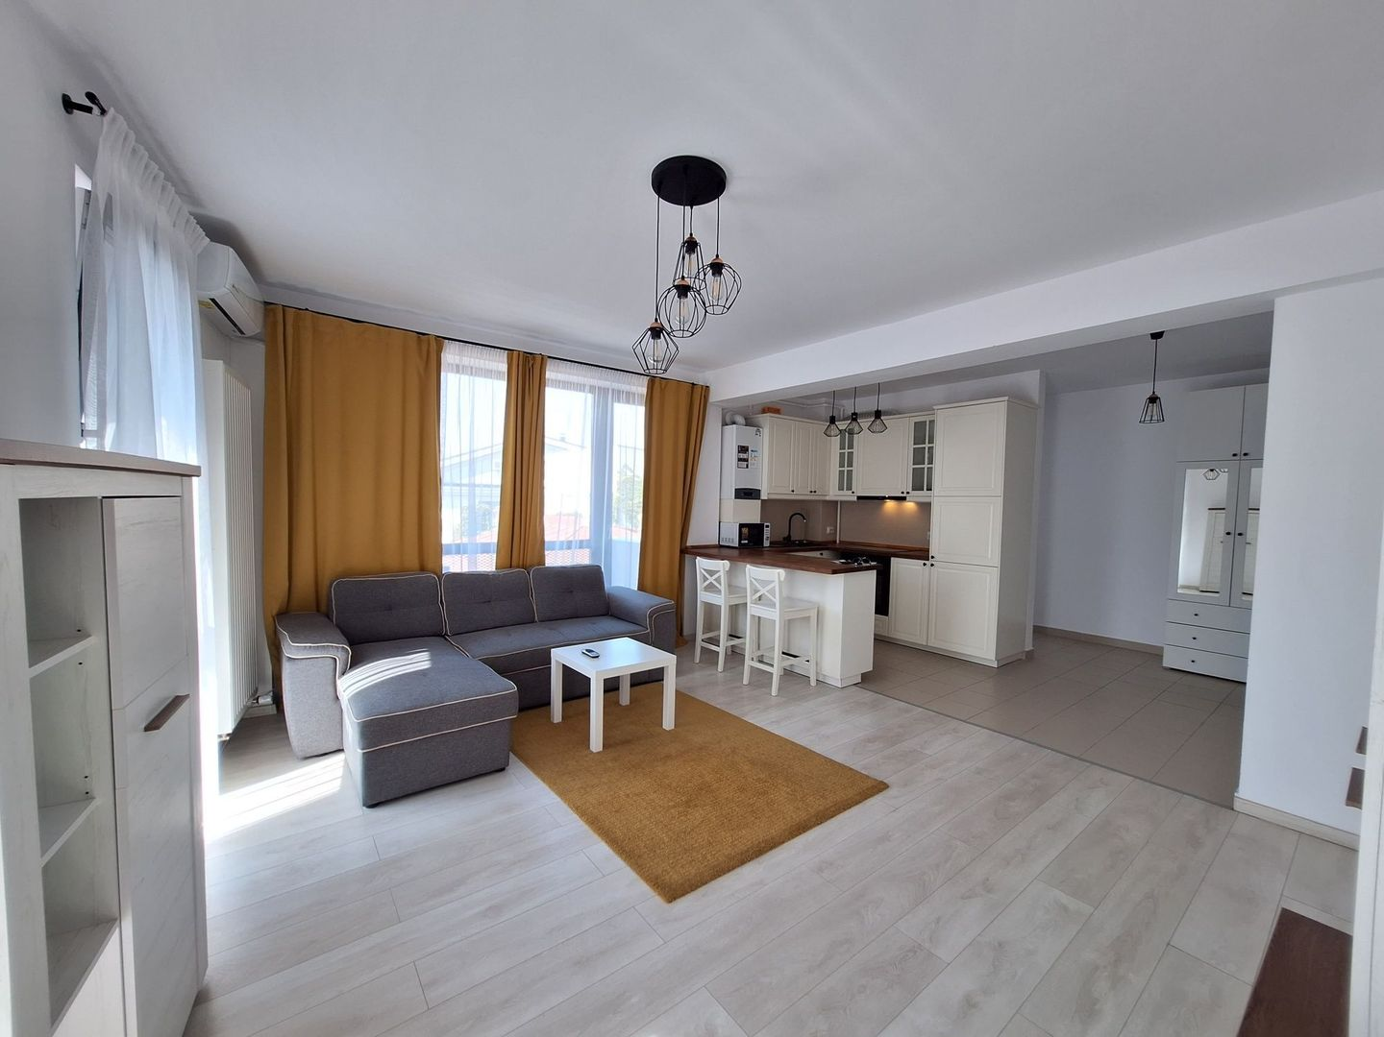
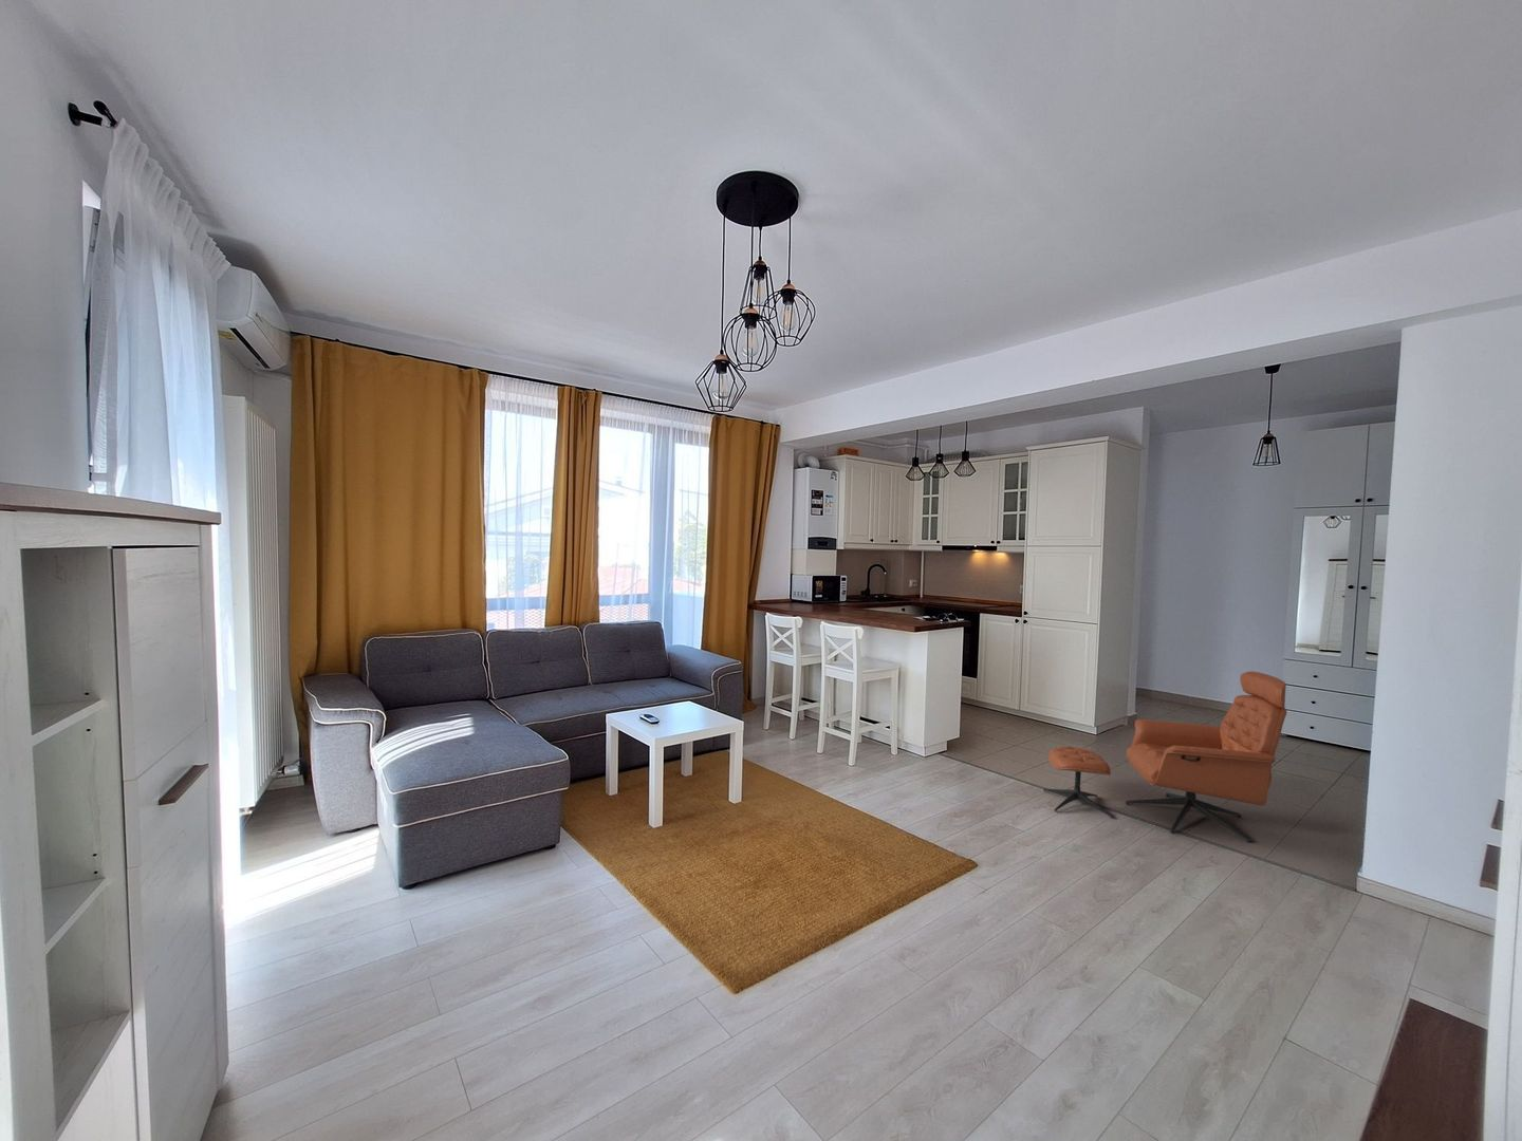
+ armchair [1043,670,1287,844]
